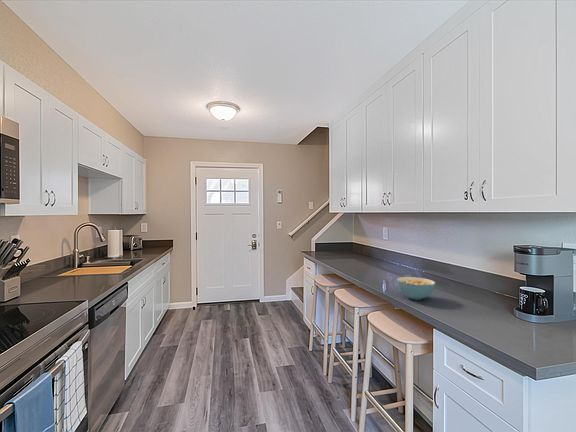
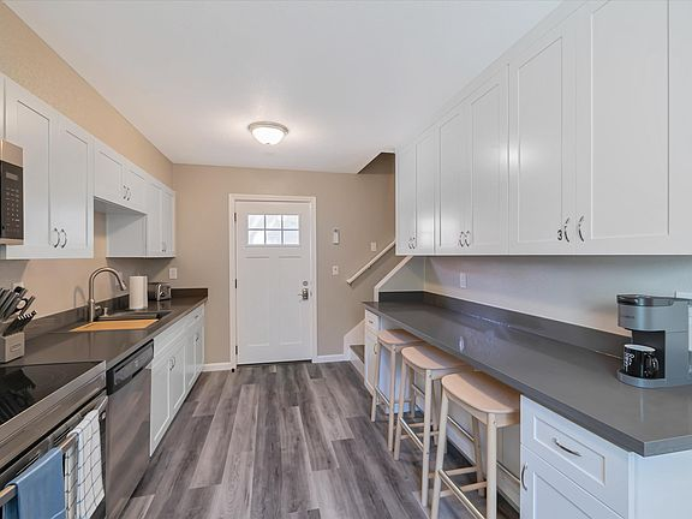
- cereal bowl [395,276,437,301]
